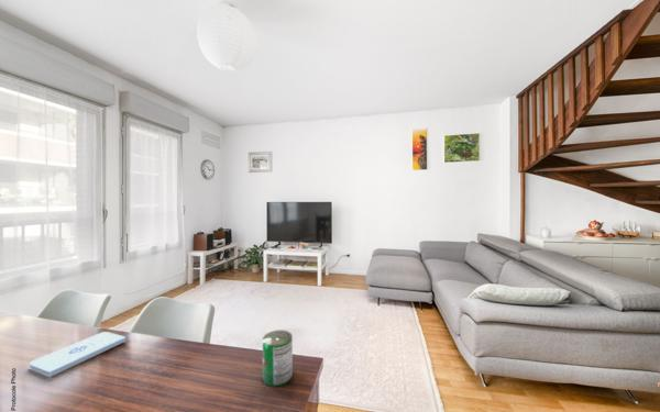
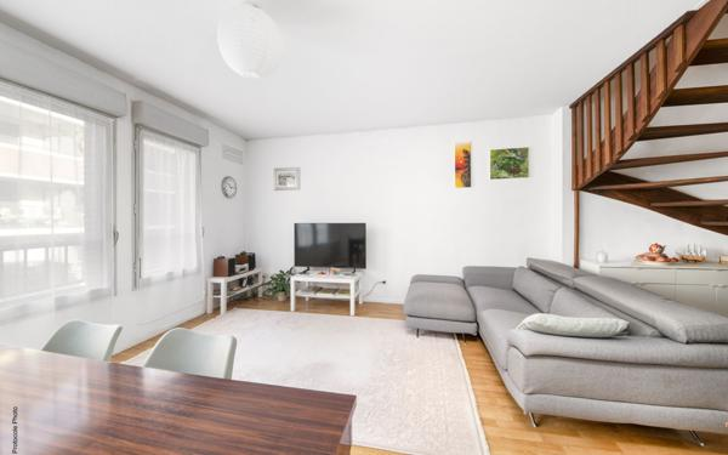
- can [262,329,294,388]
- notepad [28,331,127,378]
